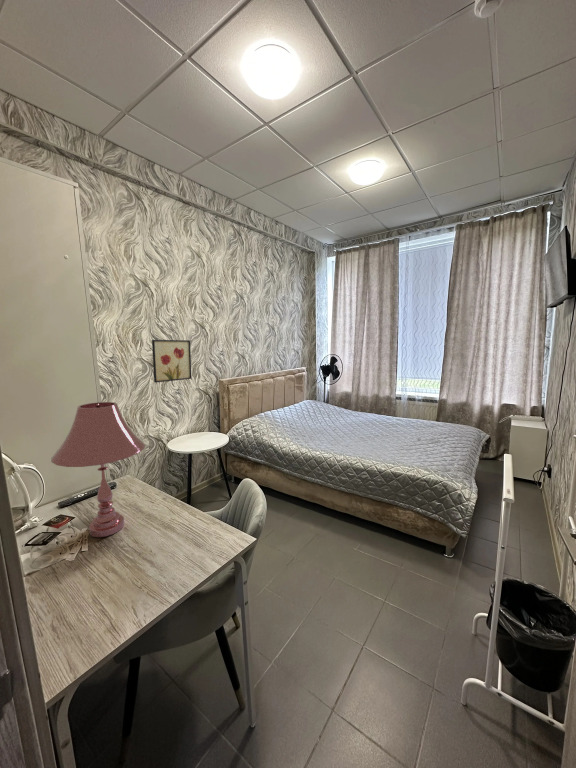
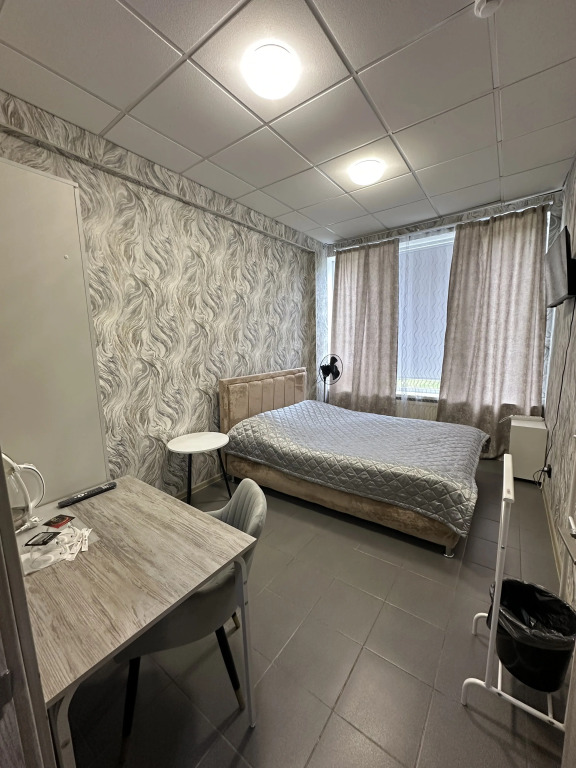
- wall art [151,339,192,384]
- table lamp [50,401,146,538]
